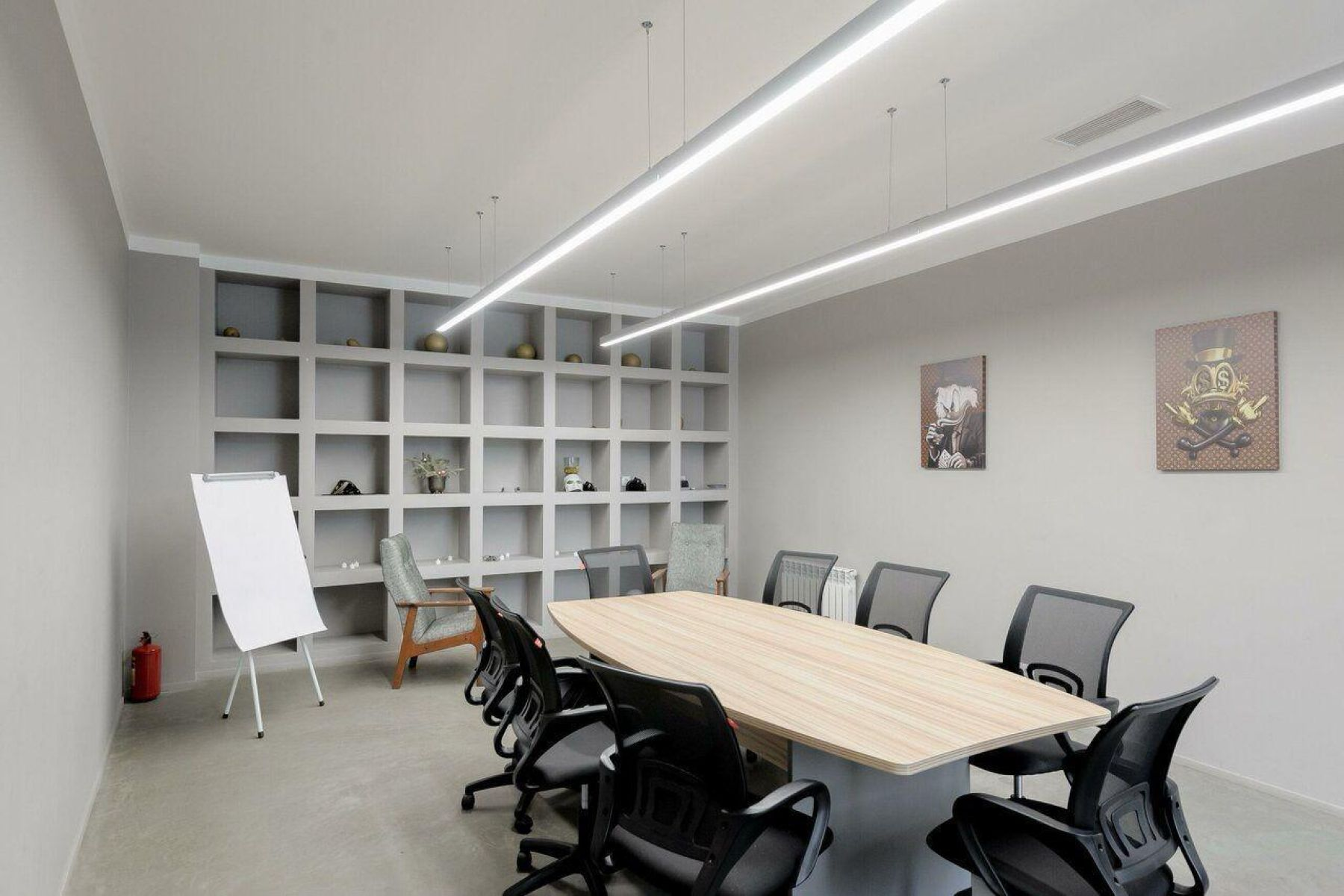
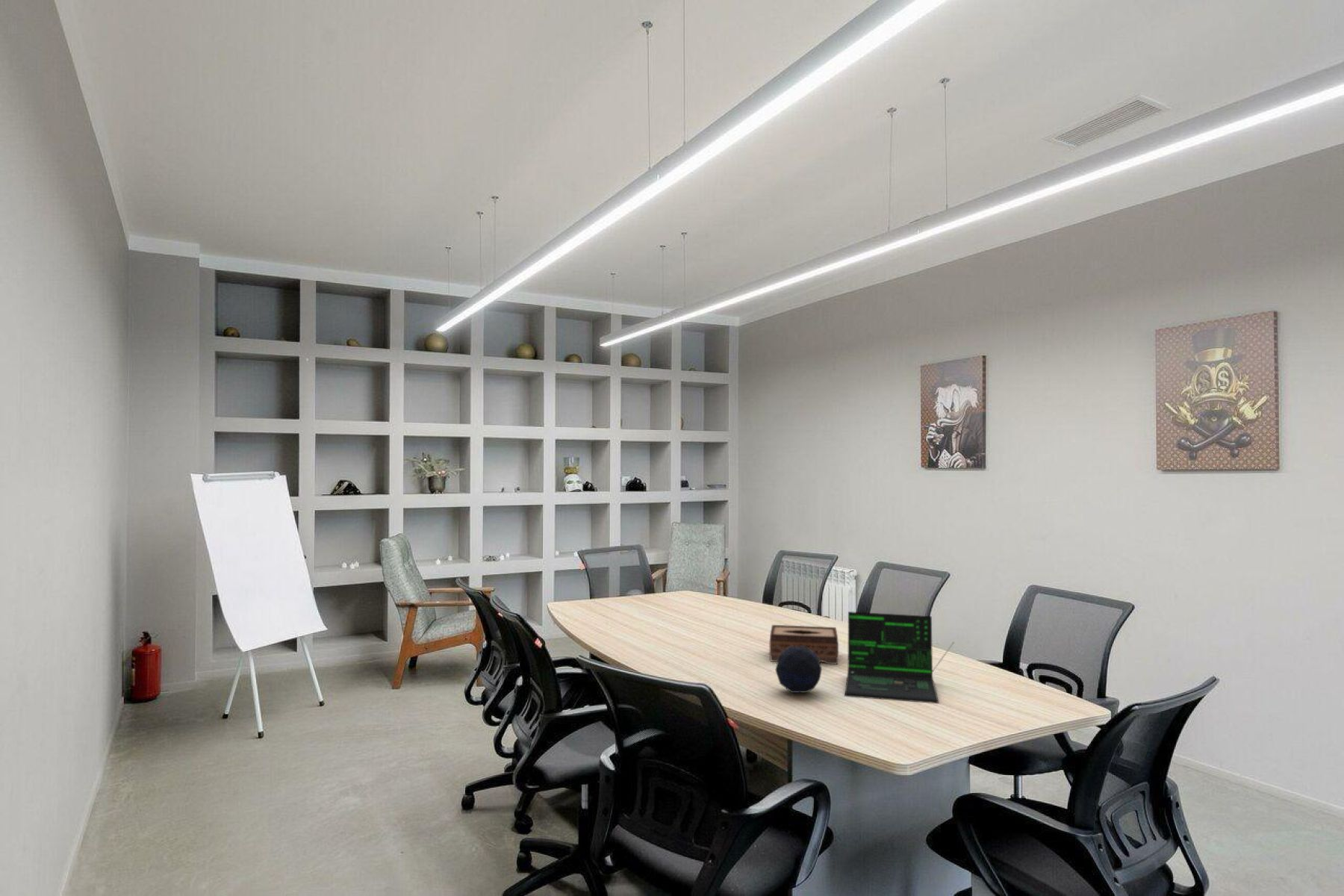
+ laptop [844,611,955,704]
+ decorative orb [774,647,822,694]
+ tissue box [769,624,839,665]
